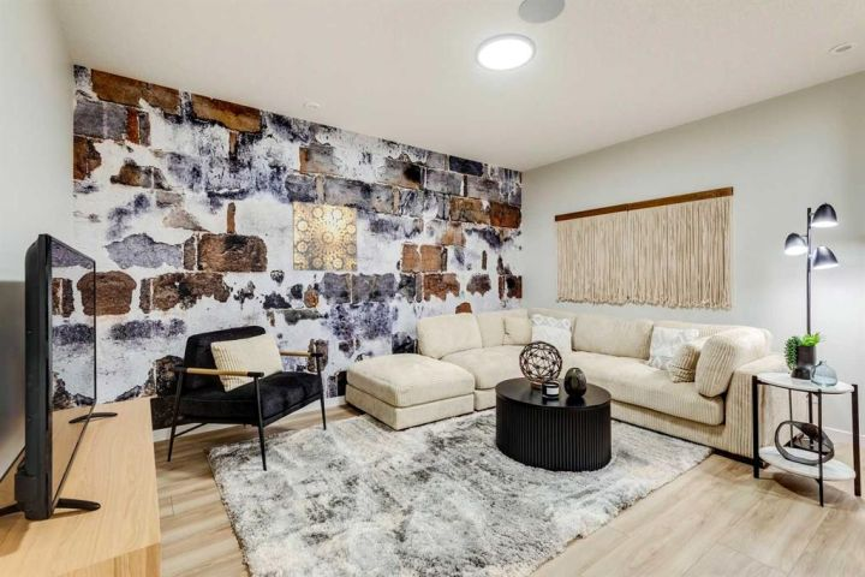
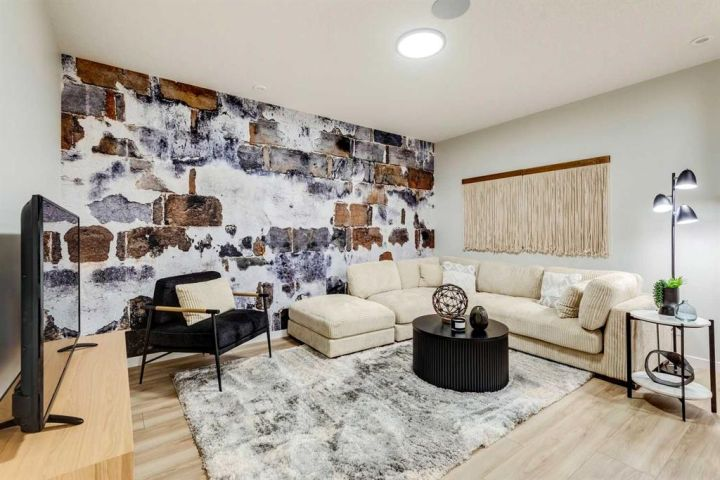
- wall art [292,200,358,273]
